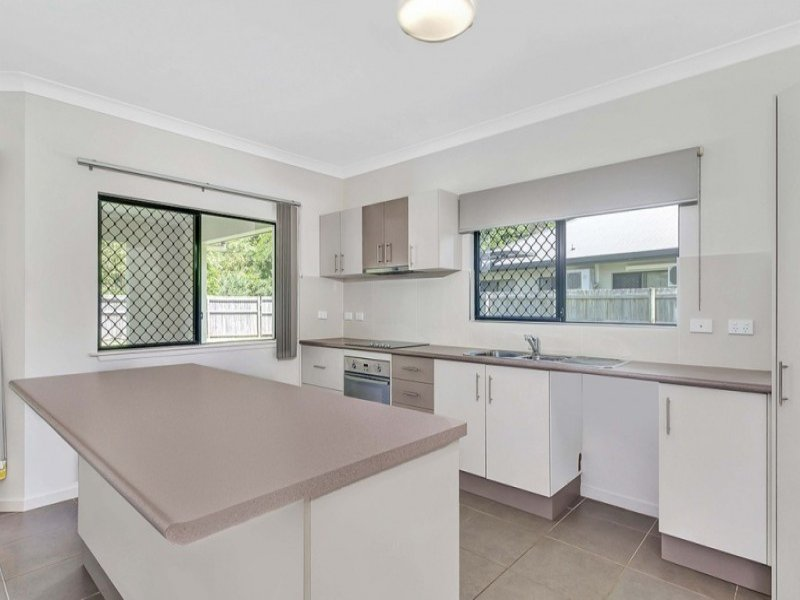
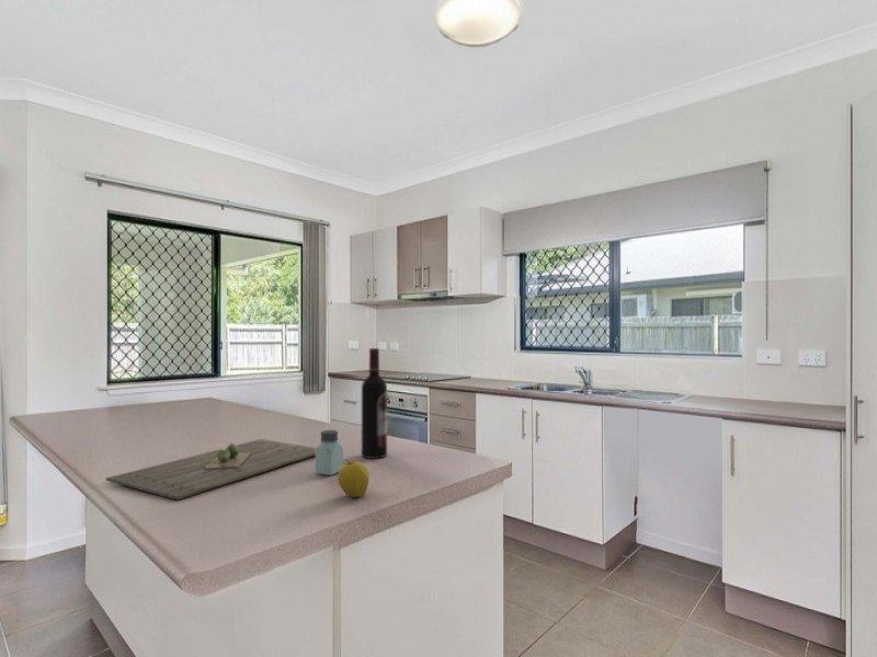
+ apple [337,458,371,498]
+ cutting board [104,438,317,502]
+ wine bottle [361,347,388,460]
+ saltshaker [315,429,344,476]
